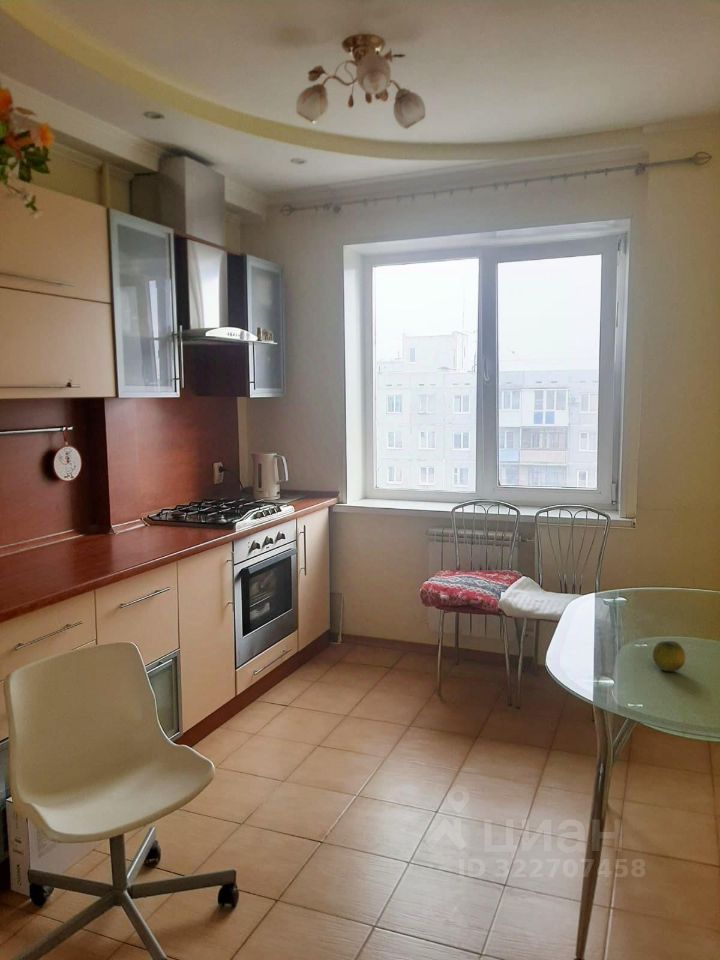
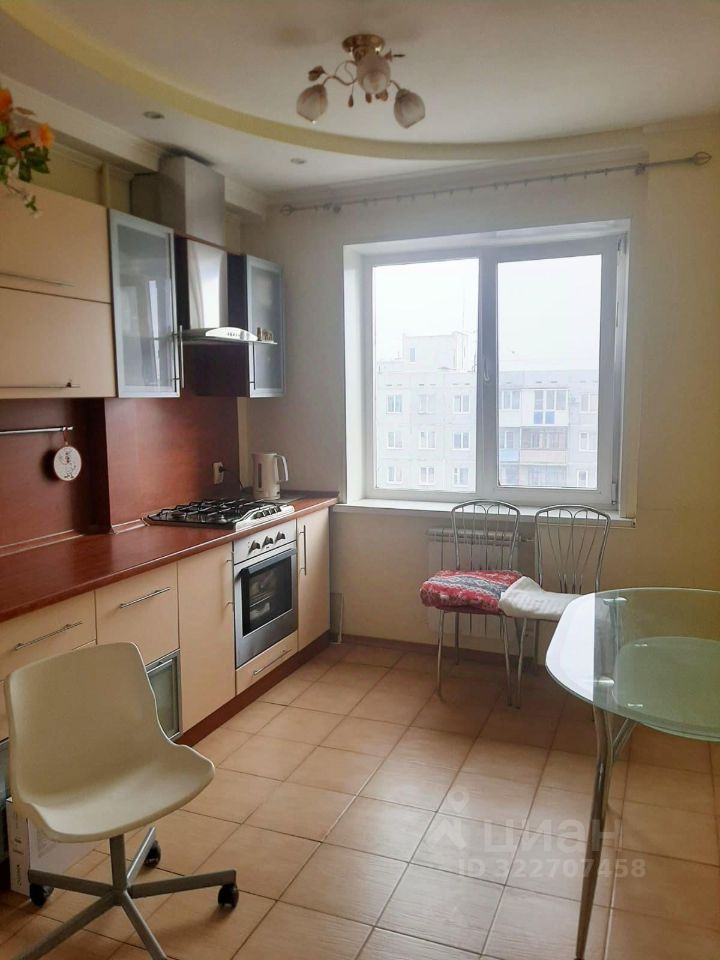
- fruit [652,640,686,672]
